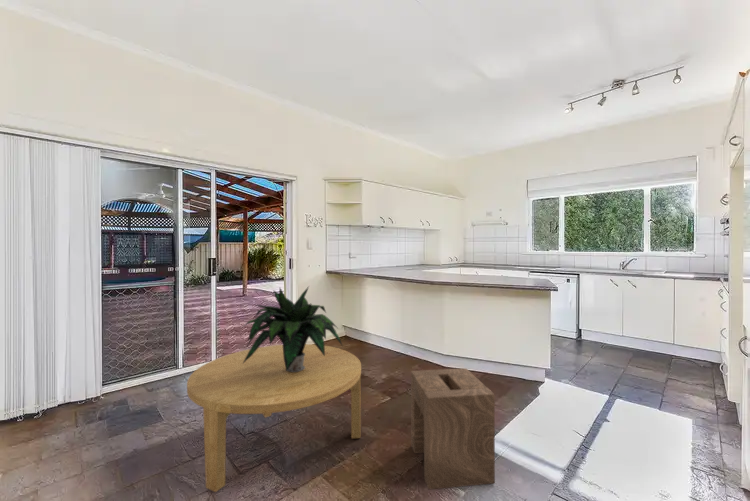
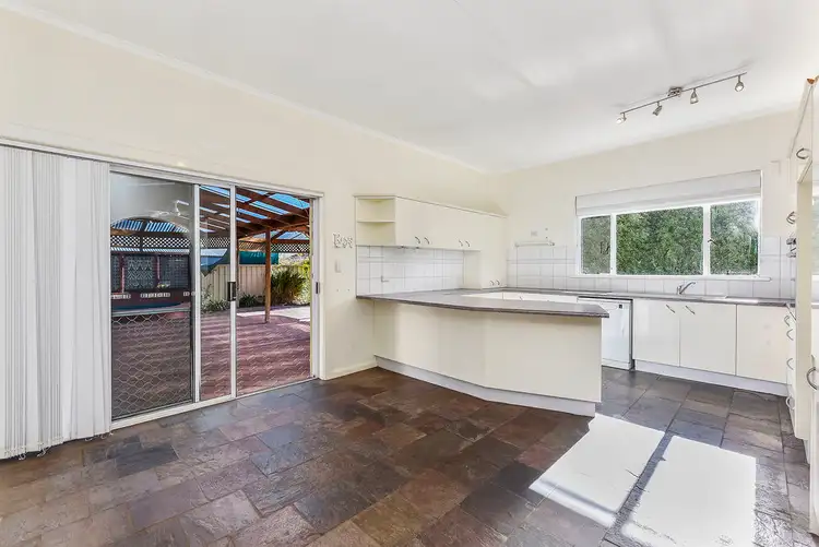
- potted plant [239,285,344,372]
- coffee table [186,343,362,493]
- stool [410,367,496,491]
